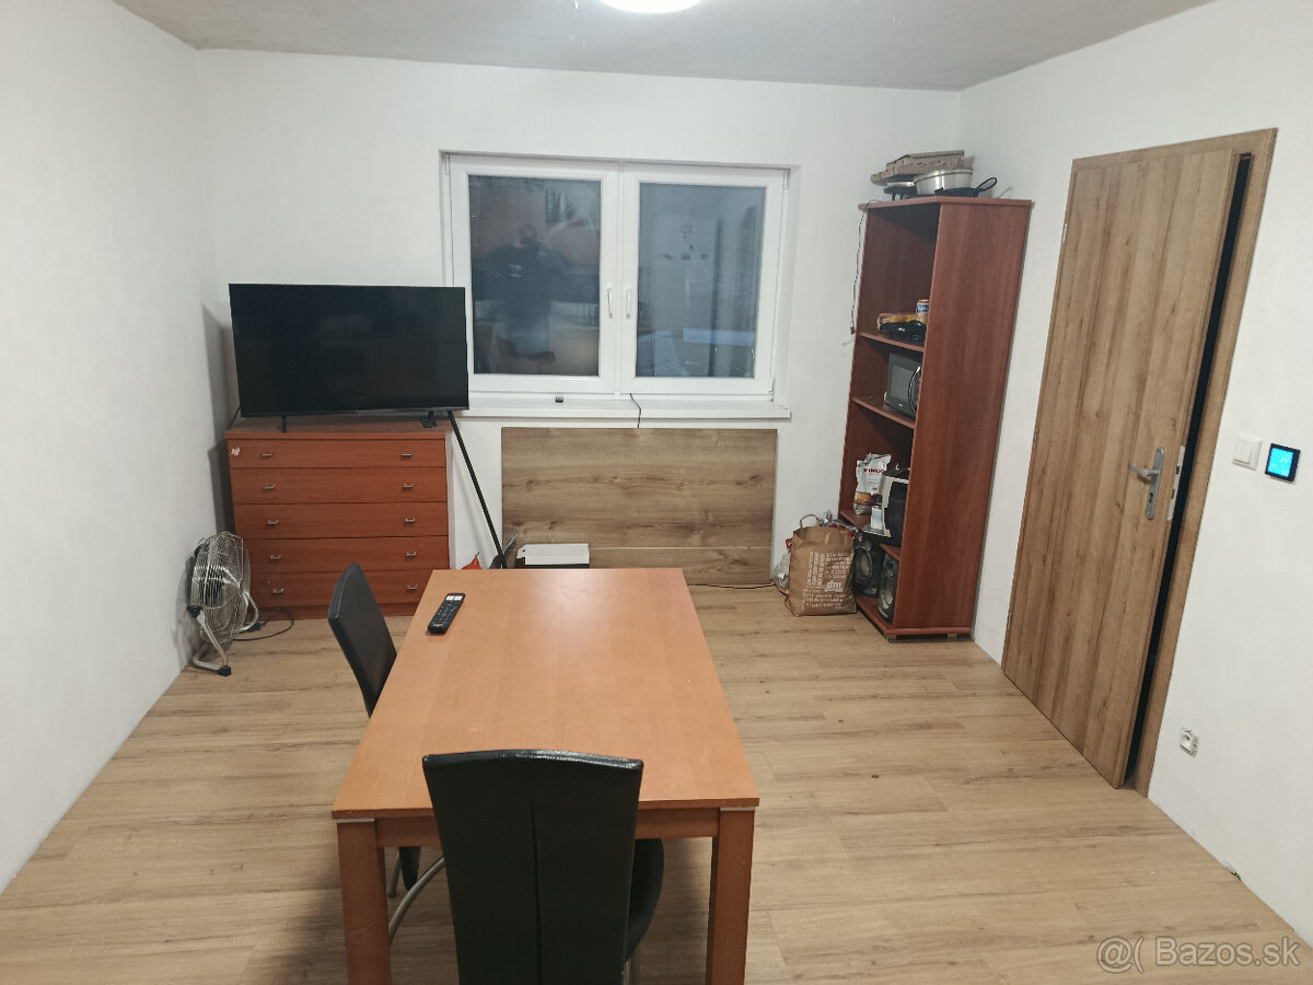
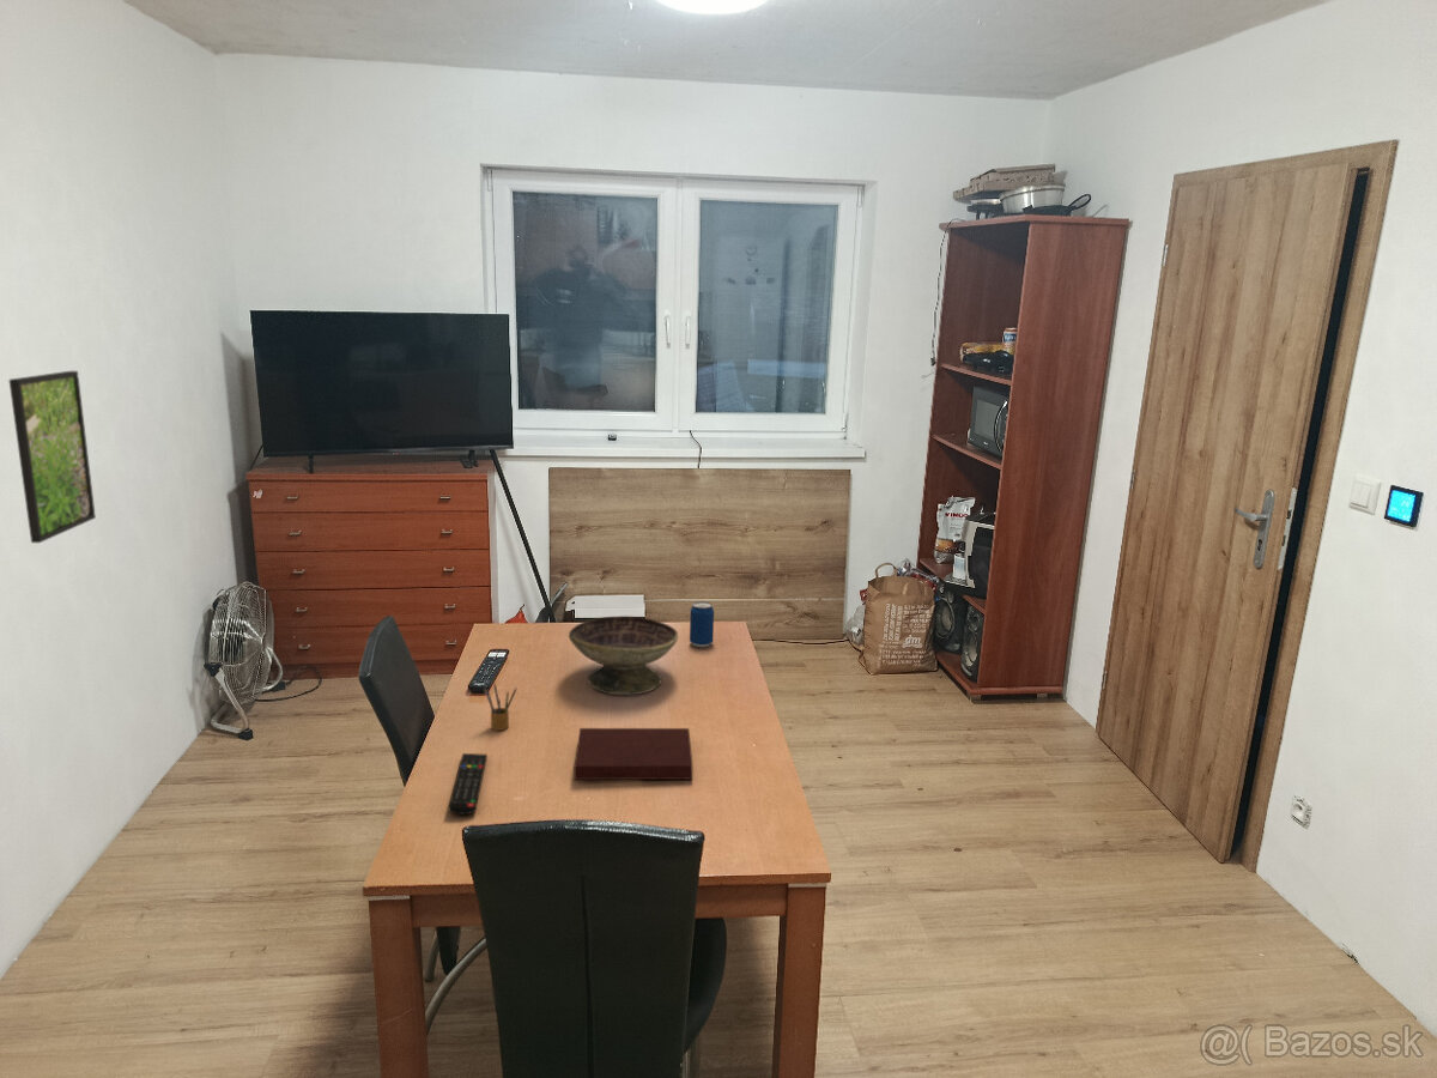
+ pencil box [483,683,519,732]
+ beverage can [689,600,715,648]
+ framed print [7,370,97,544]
+ decorative bowl [568,614,679,696]
+ notebook [572,727,693,781]
+ remote control [447,752,489,817]
